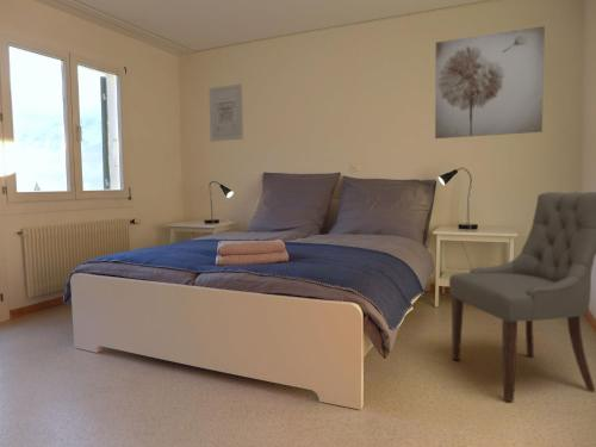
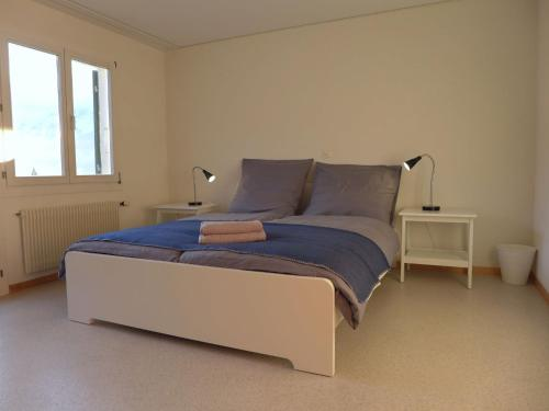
- chair [448,191,596,403]
- wall art [434,25,546,139]
- wall art [207,82,244,143]
